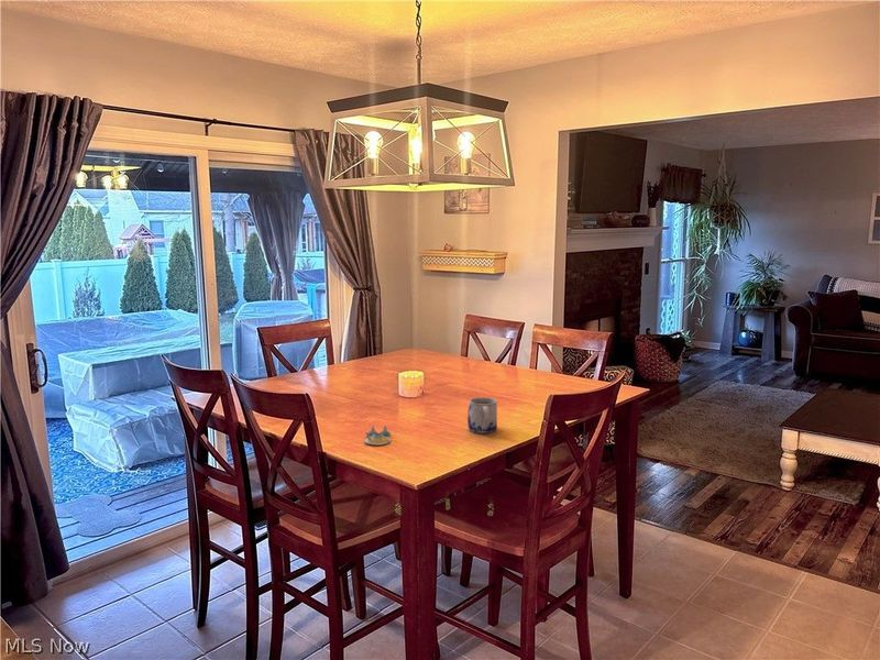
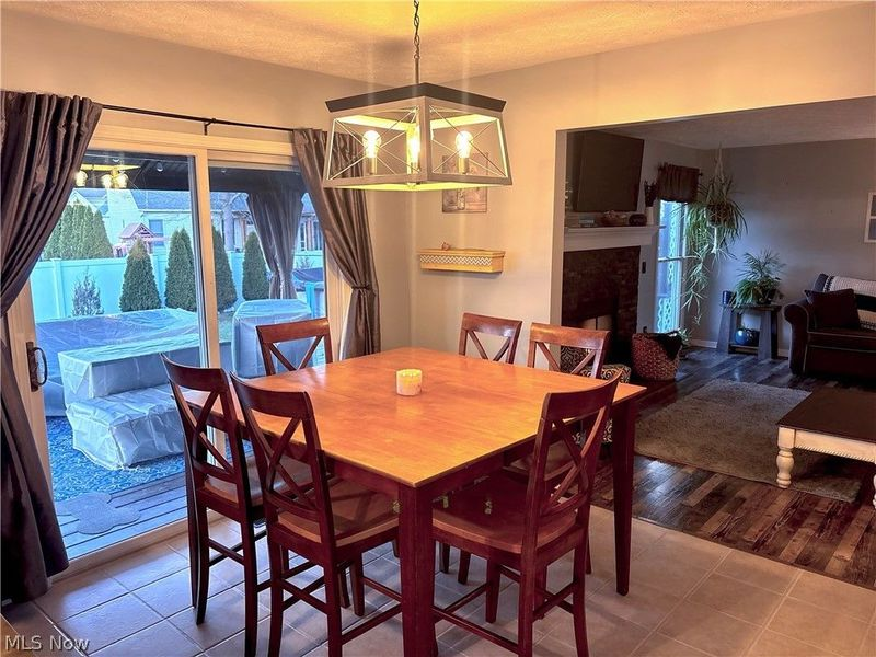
- mug [466,396,498,435]
- salt and pepper shaker set [364,425,392,447]
